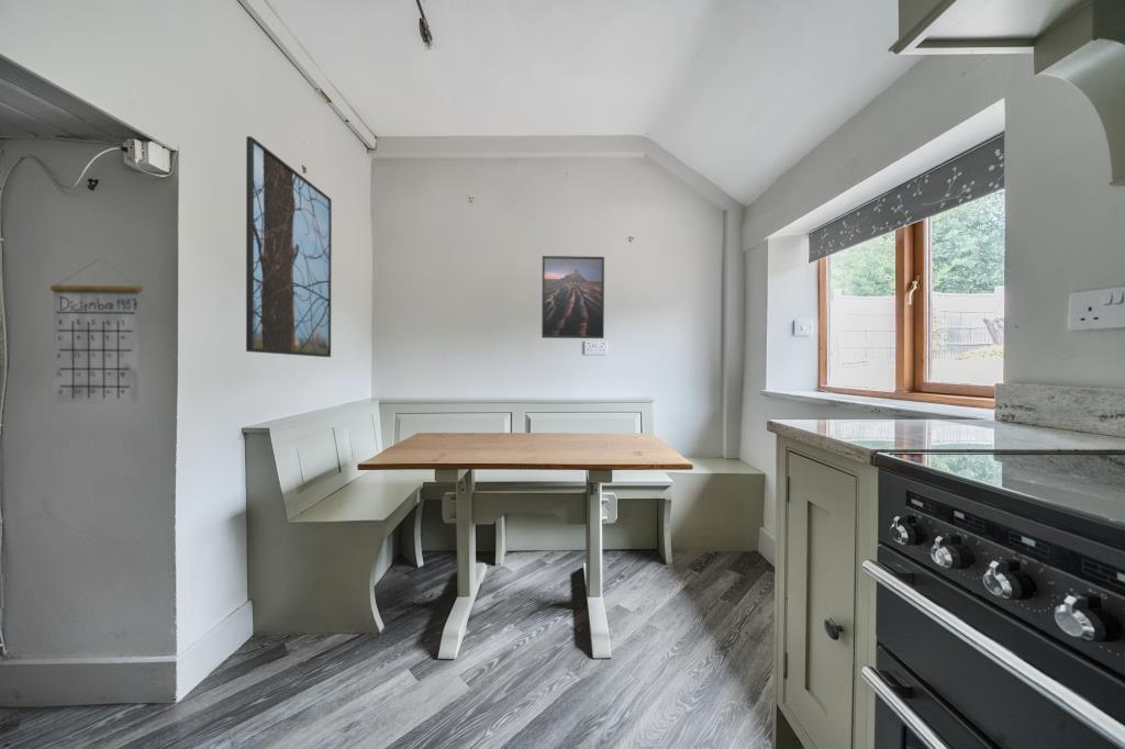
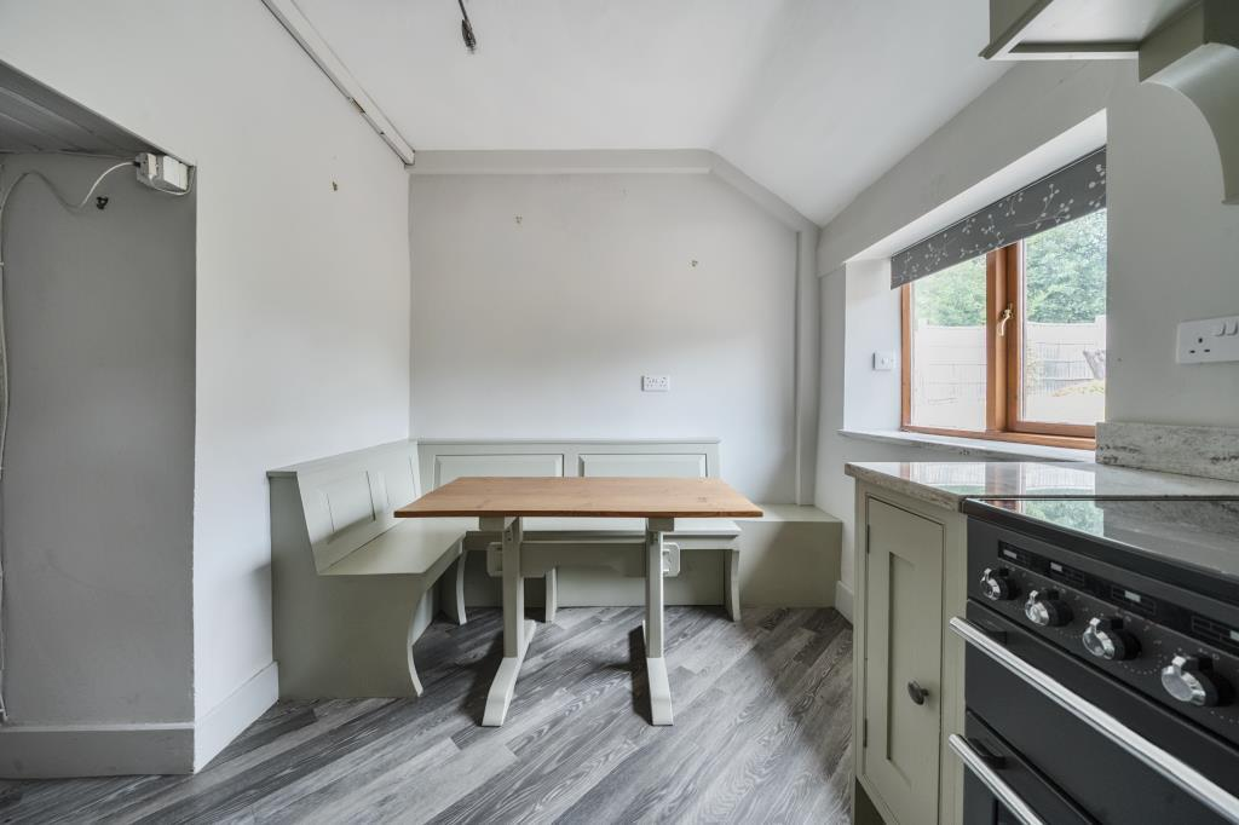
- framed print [245,135,333,358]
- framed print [541,255,605,339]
- calendar [49,257,143,404]
